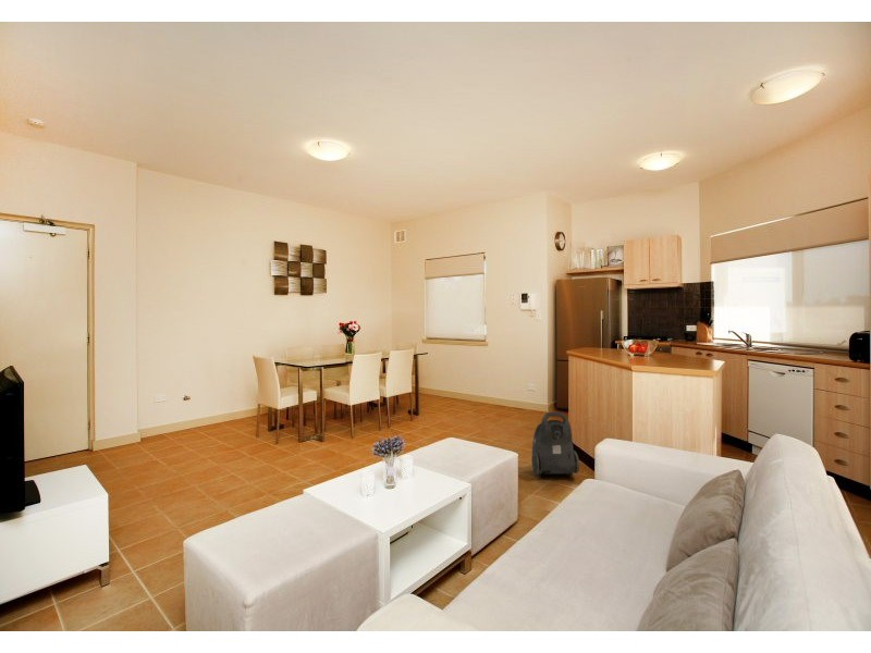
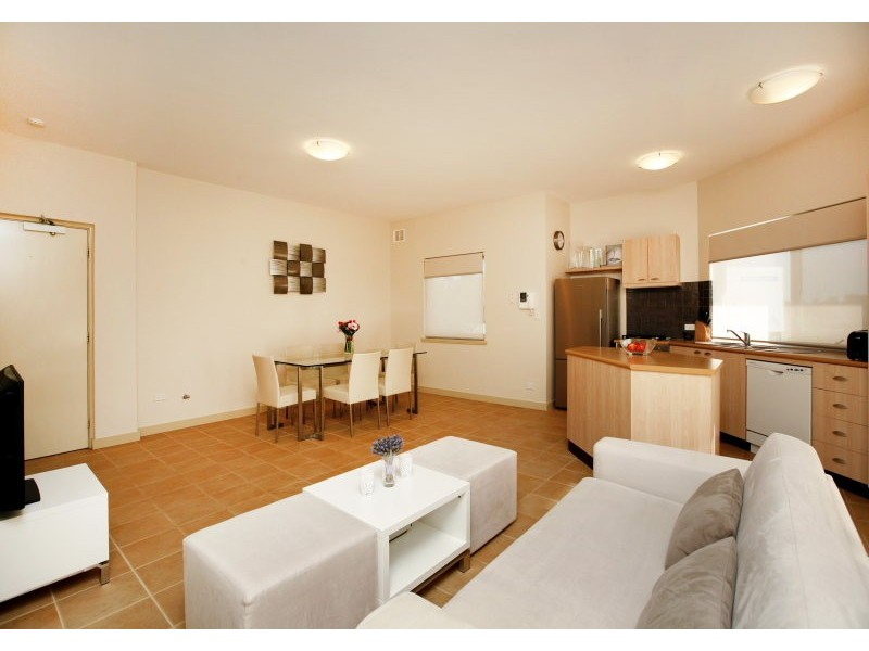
- vacuum cleaner [530,411,580,479]
